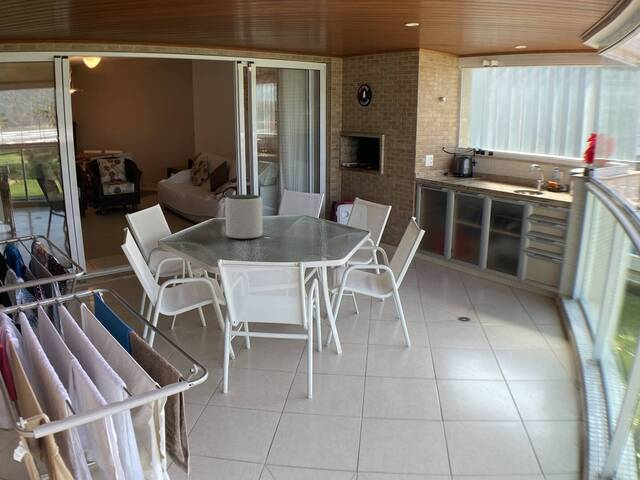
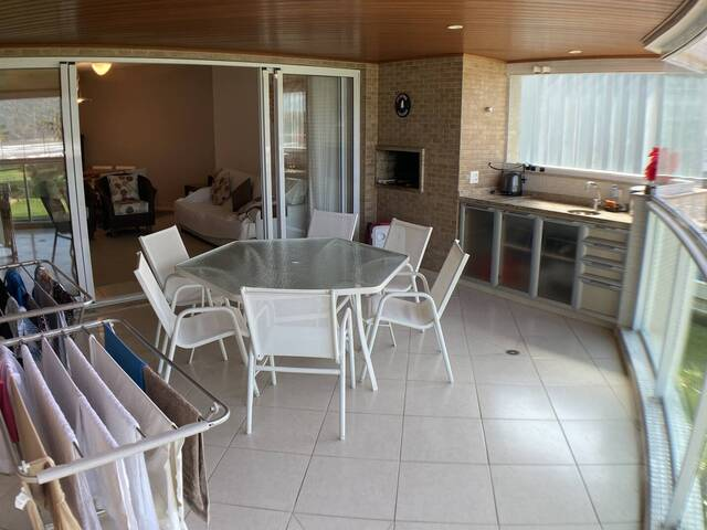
- plant pot [224,194,263,240]
